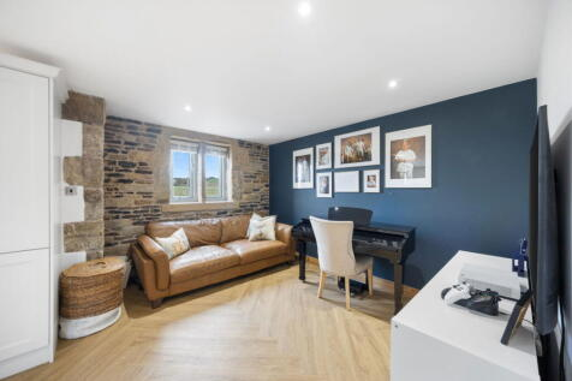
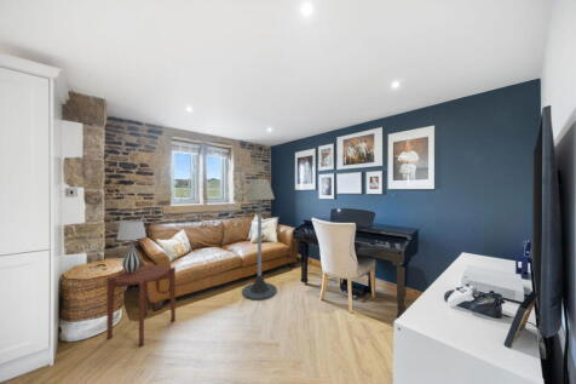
+ floor lamp [241,178,278,300]
+ table lamp [115,219,148,274]
+ side table [105,263,177,348]
